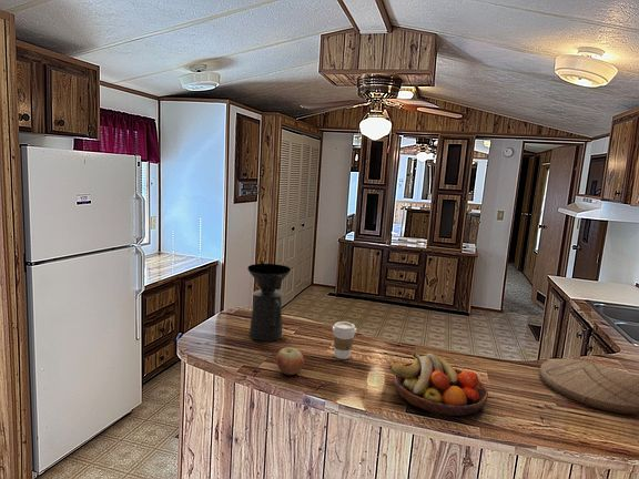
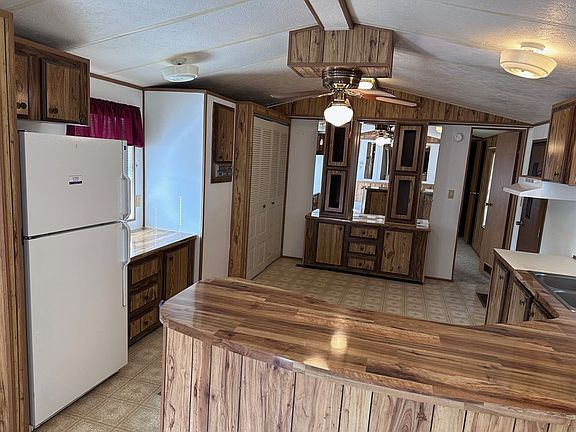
- cutting board [538,358,639,416]
- coffee cup [332,320,357,360]
- fruit bowl [388,350,489,417]
- apple [275,346,305,376]
- coffee maker [246,263,292,343]
